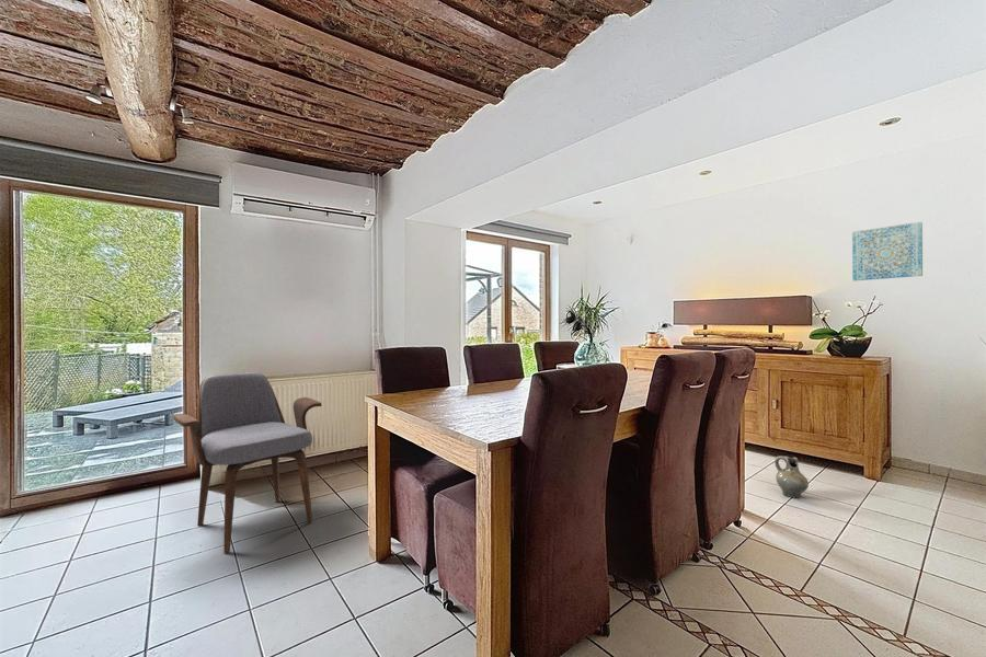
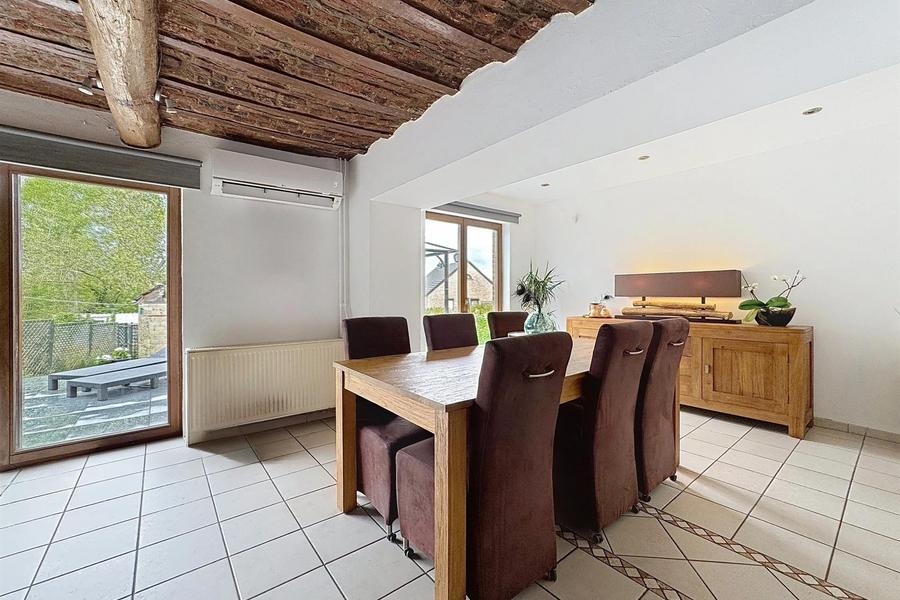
- armchair [172,371,323,554]
- wall art [851,221,924,281]
- ceramic jug [773,456,810,499]
